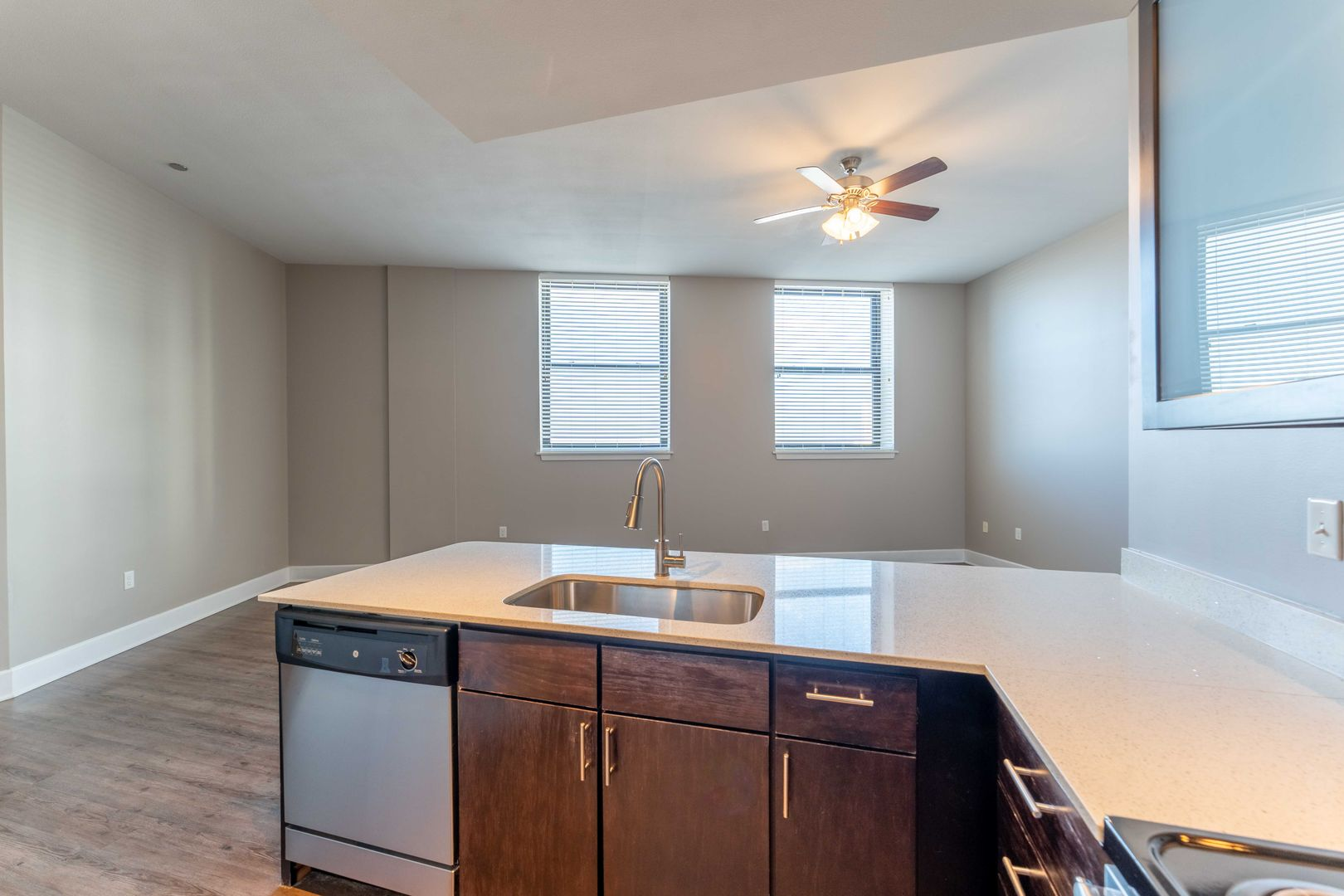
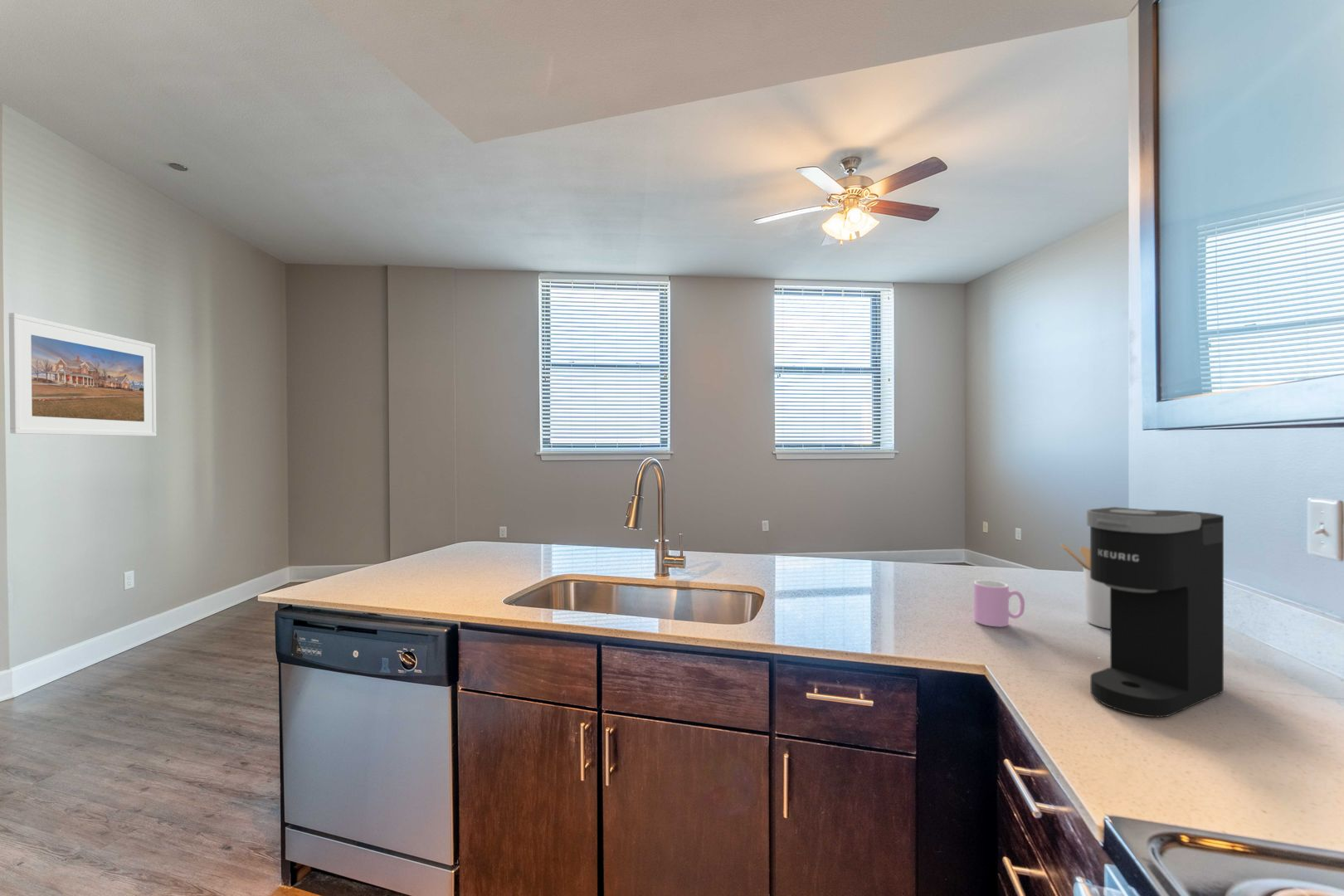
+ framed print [8,312,157,437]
+ utensil holder [1059,543,1110,630]
+ cup [973,579,1025,627]
+ coffee maker [1086,506,1225,718]
